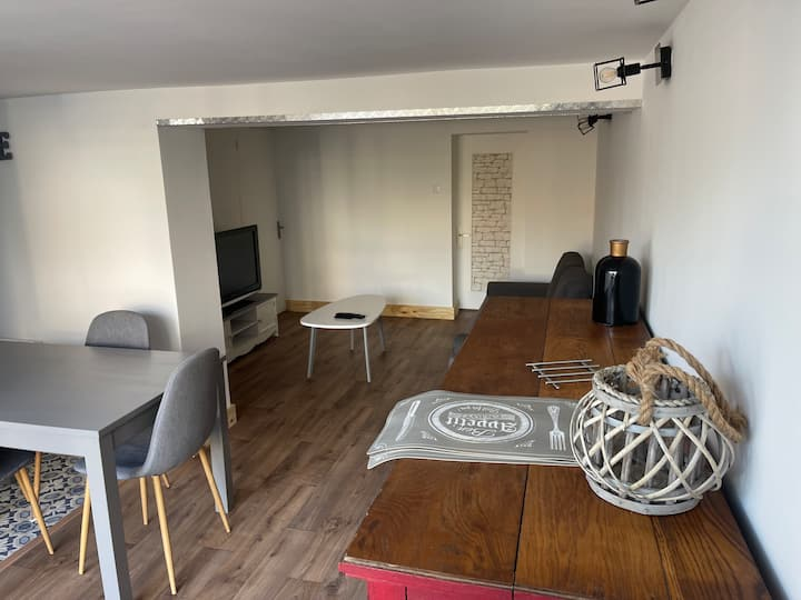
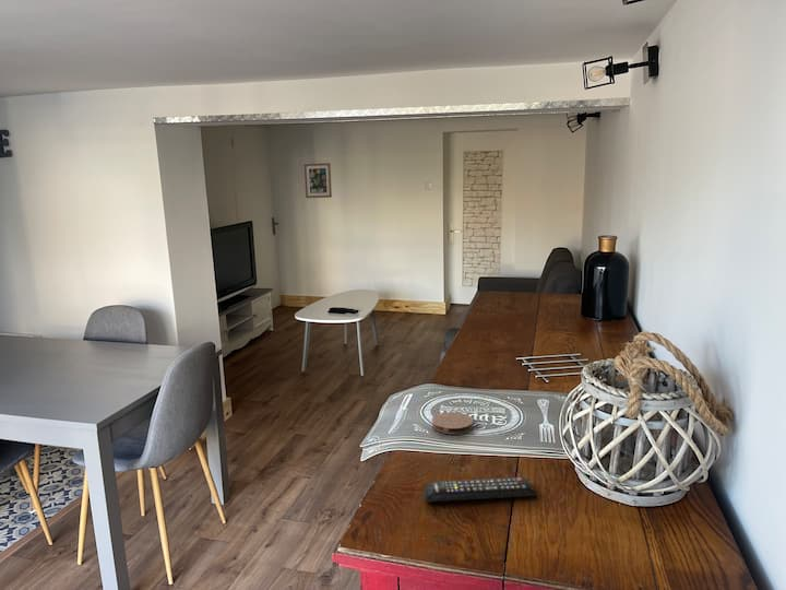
+ wall art [303,162,333,199]
+ remote control [422,475,538,503]
+ coaster [431,411,474,435]
